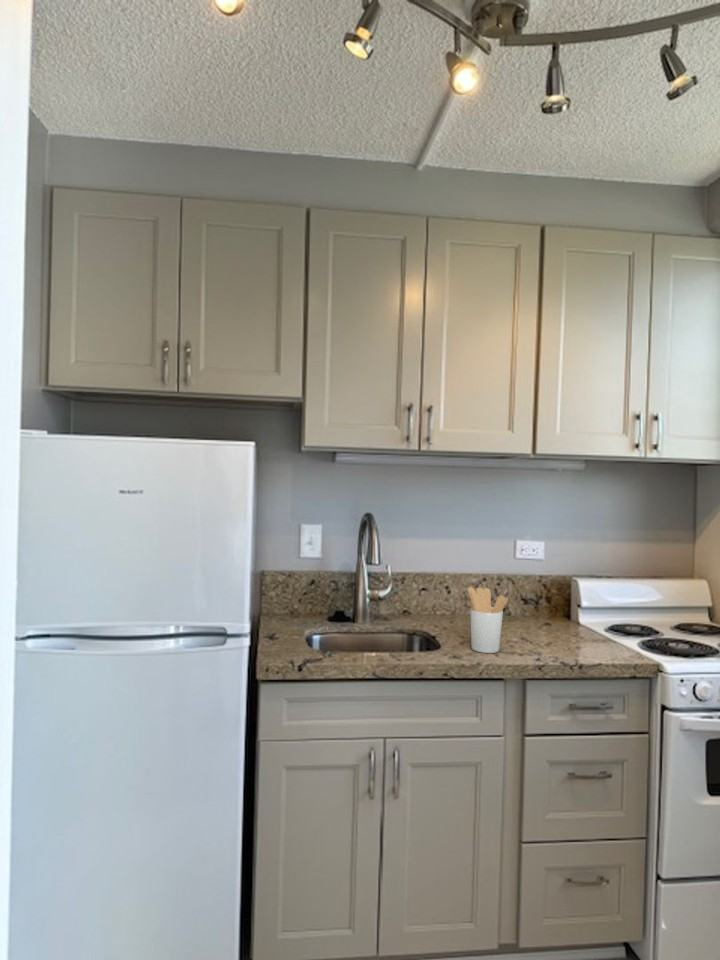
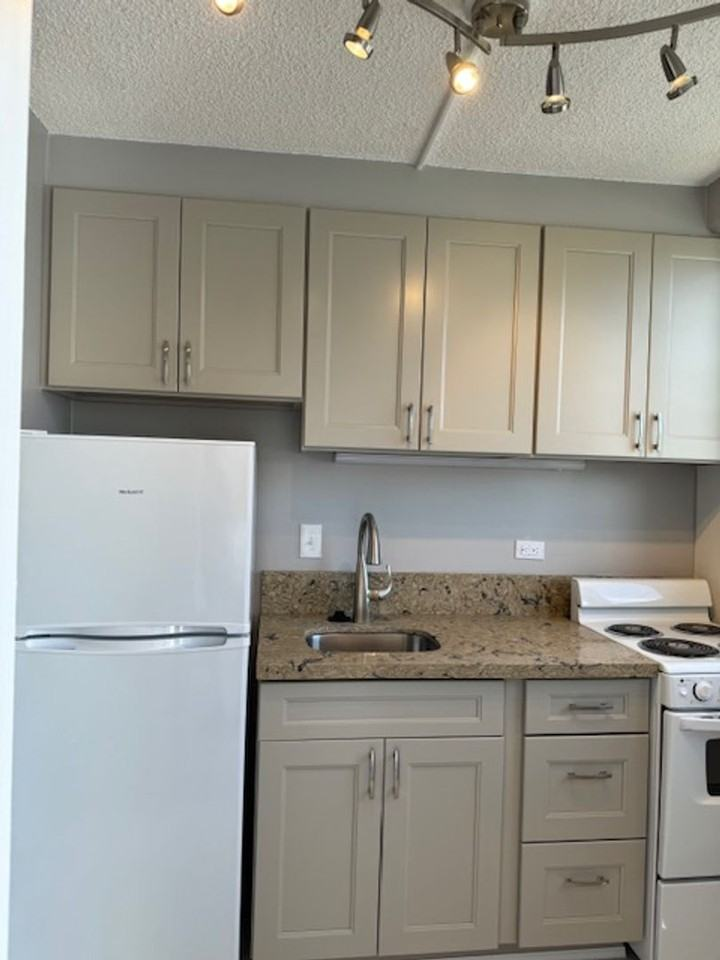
- utensil holder [467,586,509,654]
